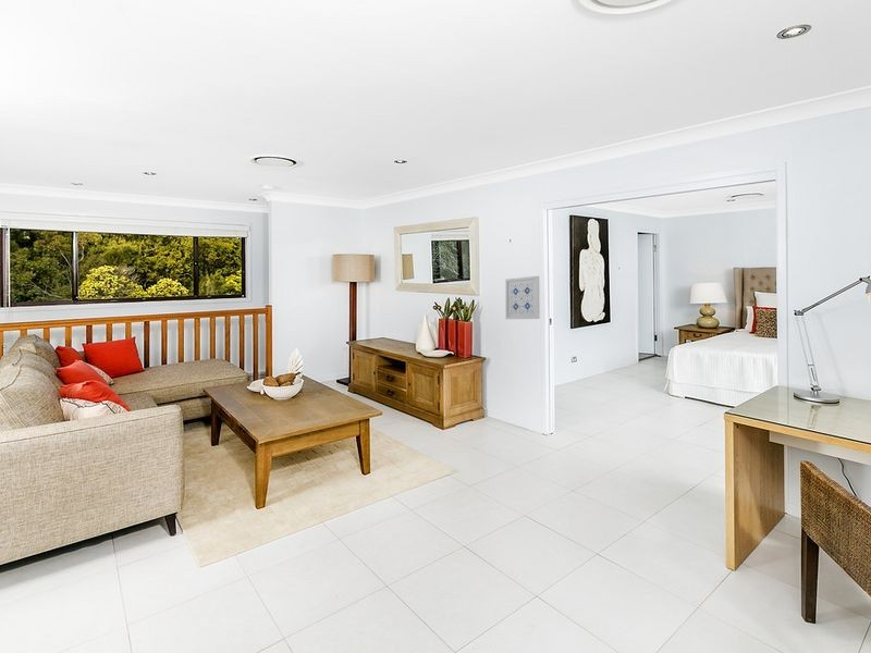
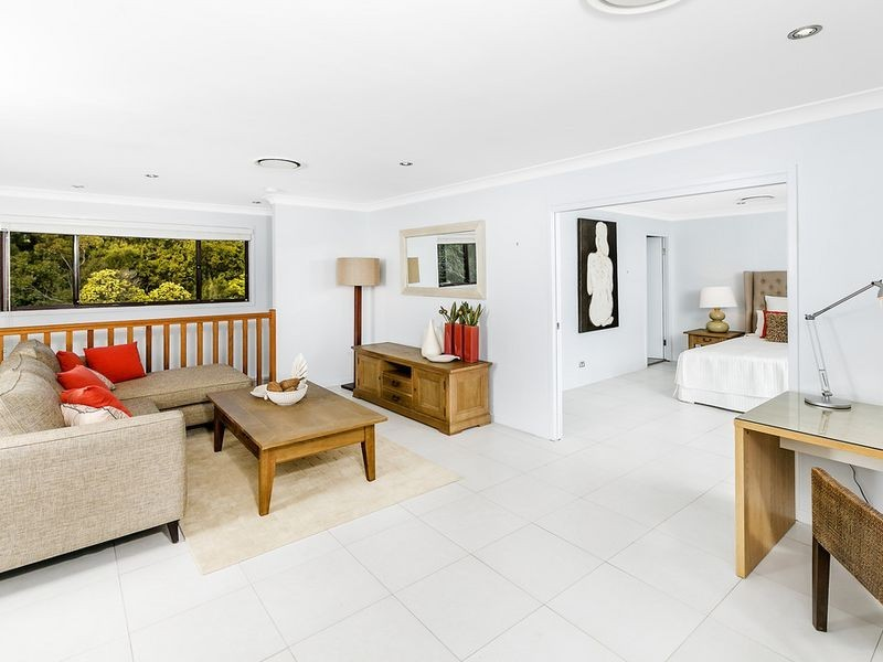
- wall art [504,275,541,320]
